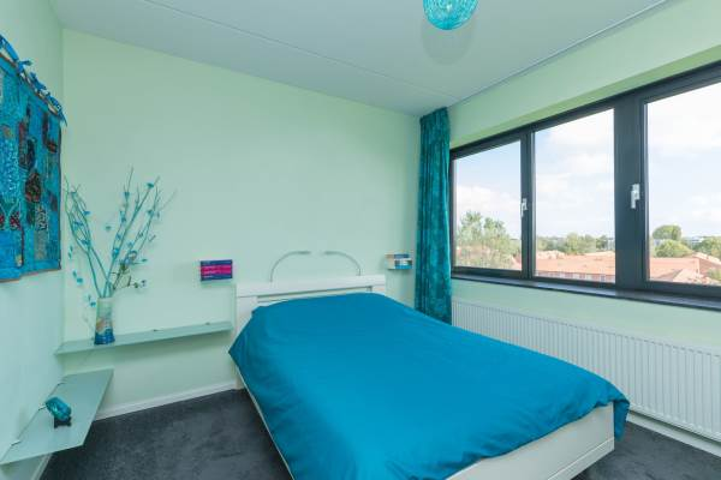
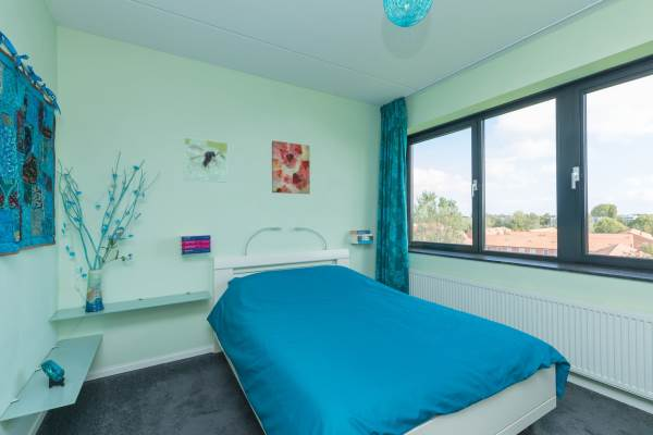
+ wall art [271,139,311,195]
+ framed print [183,136,230,184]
